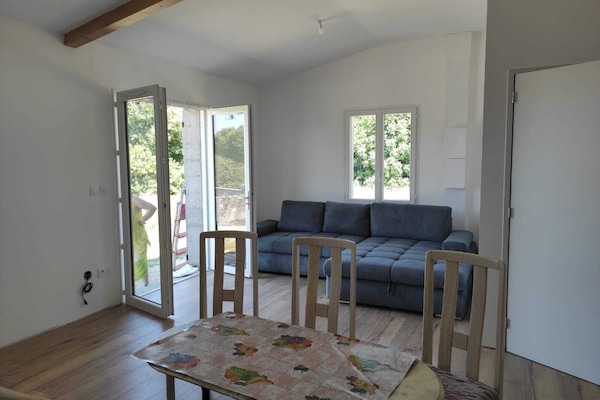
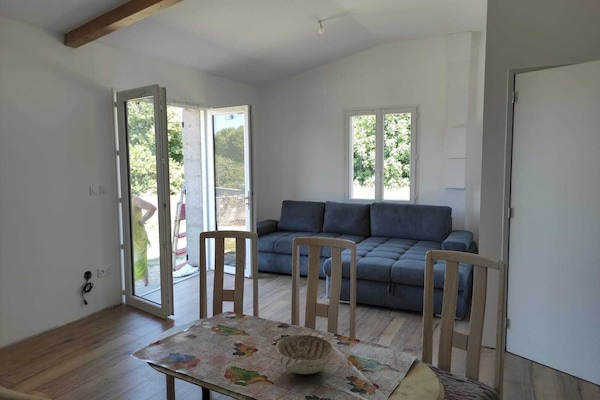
+ decorative bowl [275,332,335,375]
